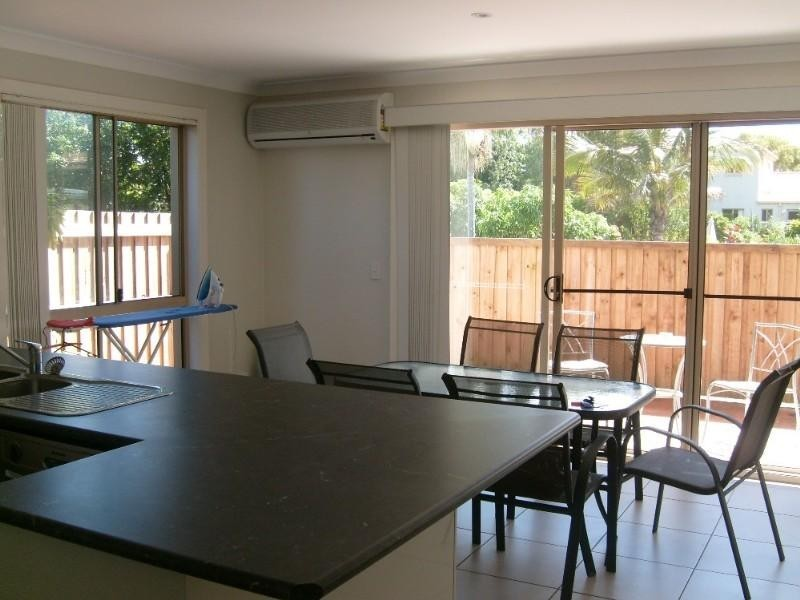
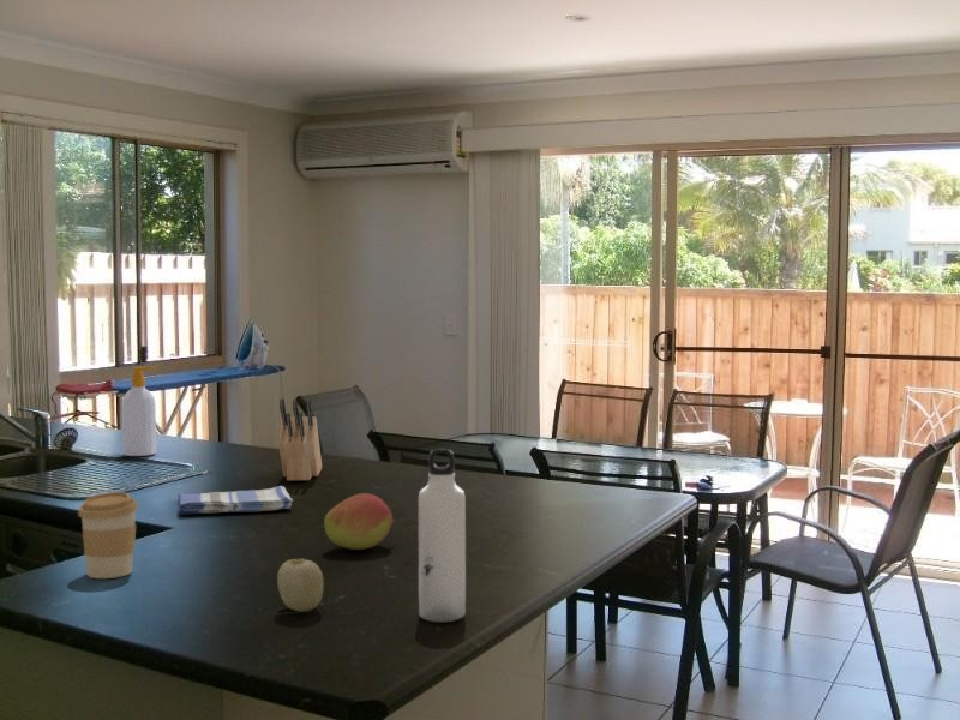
+ fruit [323,492,396,551]
+ soap bottle [121,366,158,457]
+ fruit [276,558,325,613]
+ knife block [277,397,323,482]
+ dish towel [176,485,294,516]
+ water bottle [418,448,467,623]
+ coffee cup [77,491,139,580]
